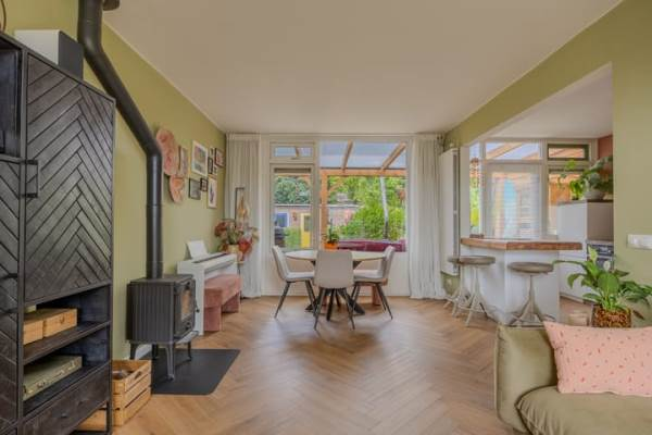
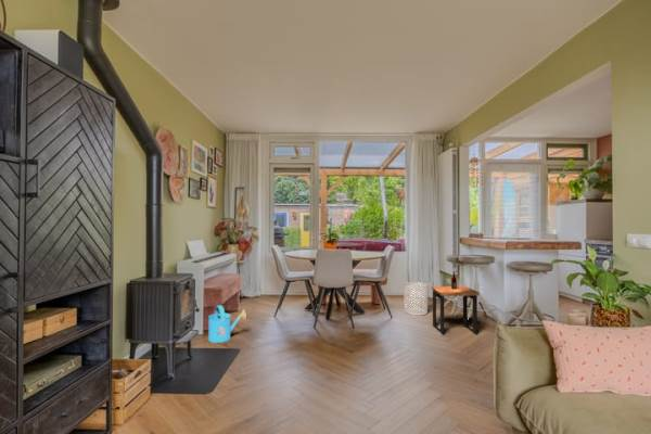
+ watering can [207,304,246,344]
+ side table [430,271,480,335]
+ waste bin [403,281,430,317]
